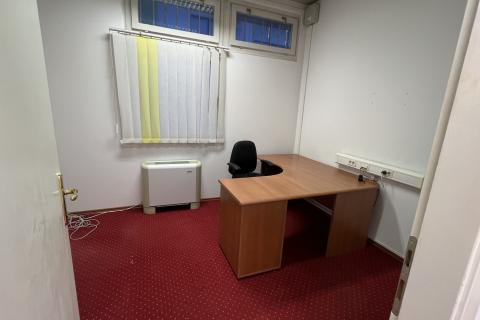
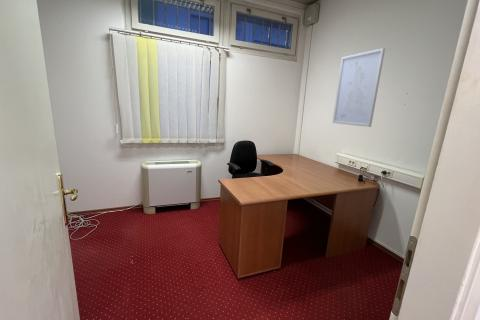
+ wall art [332,47,386,128]
